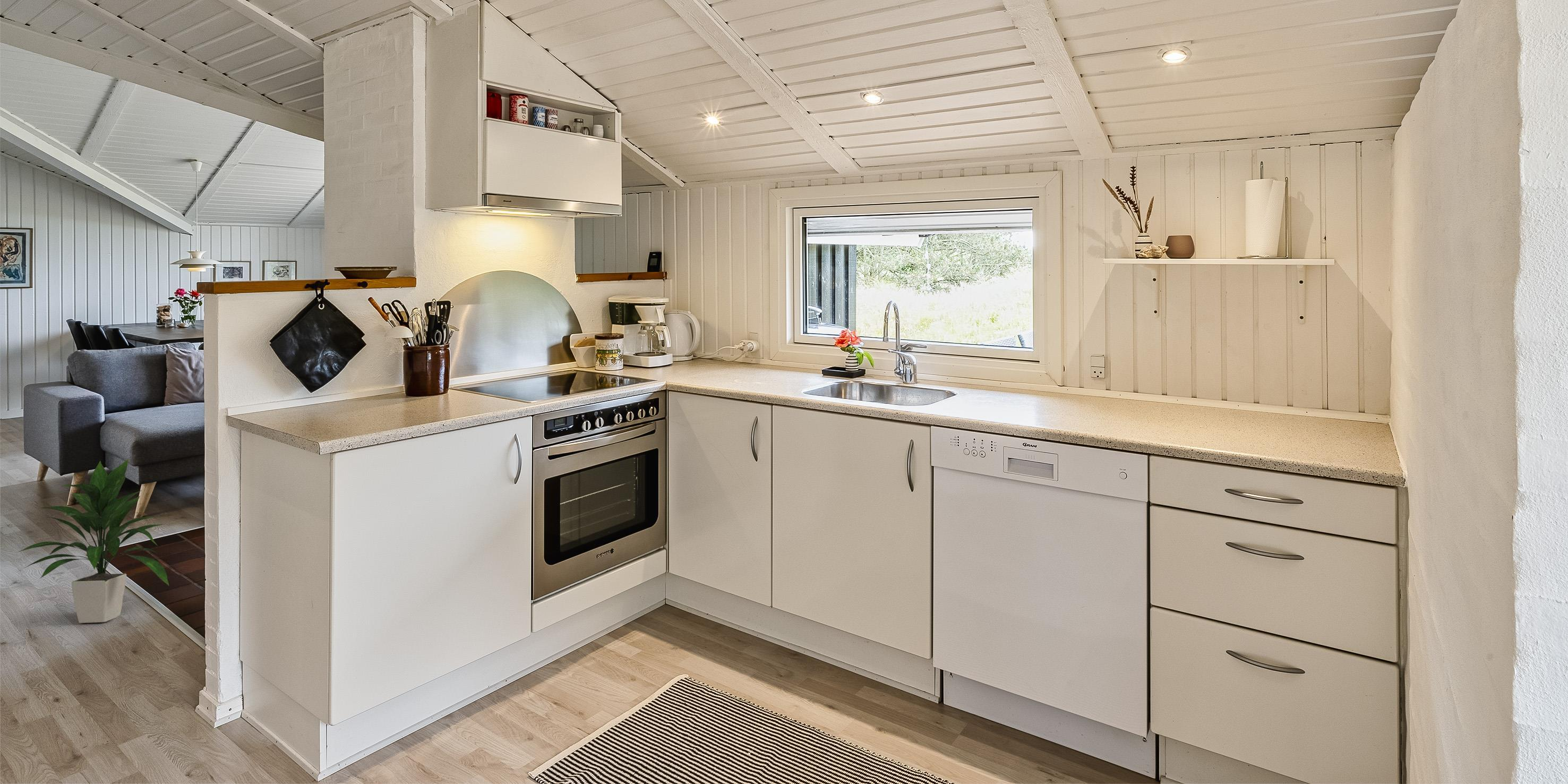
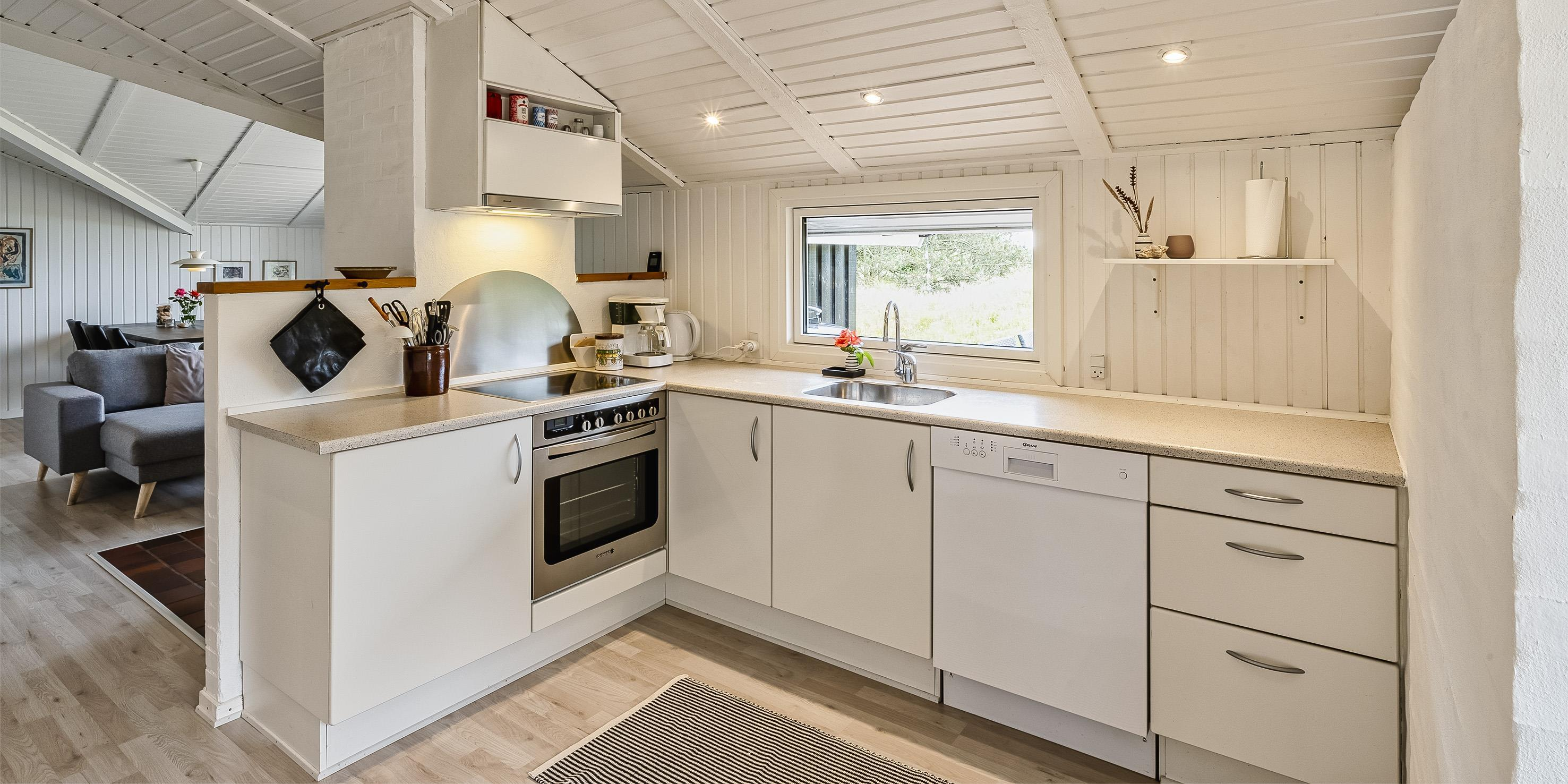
- indoor plant [16,458,170,624]
